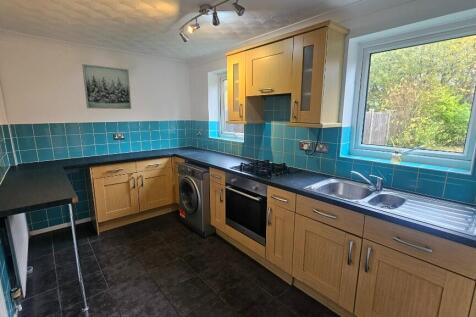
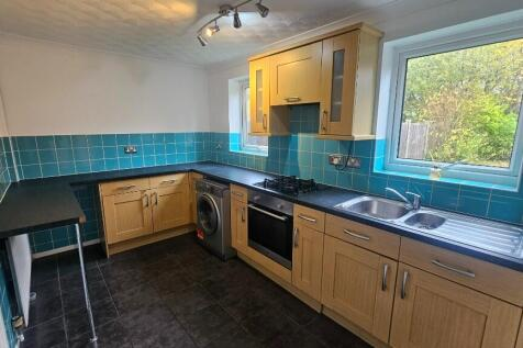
- wall art [81,63,132,110]
